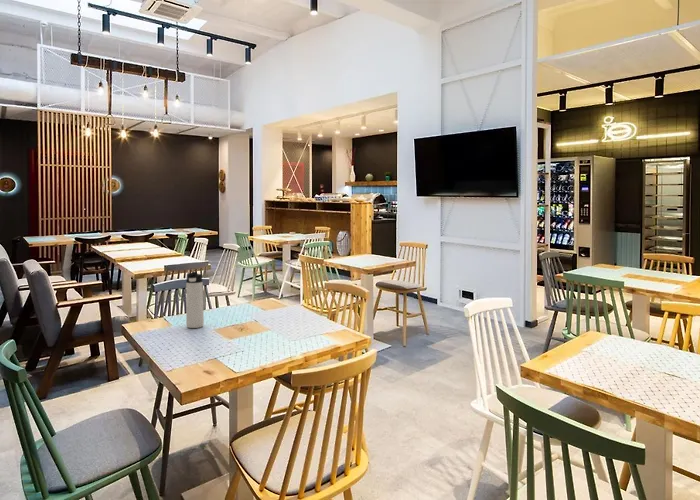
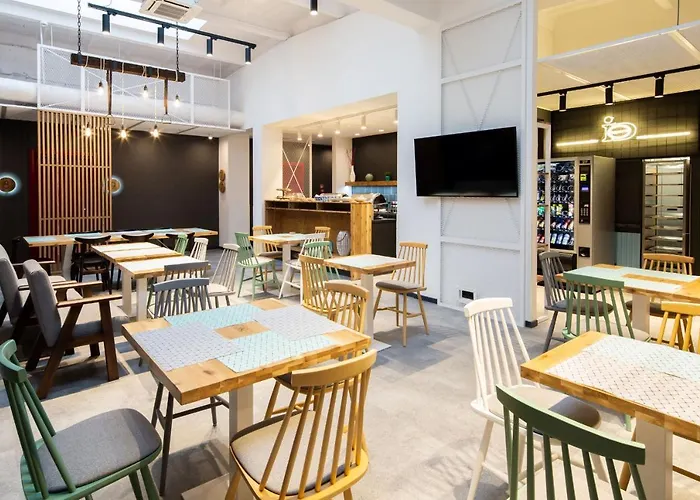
- thermos bottle [185,271,205,329]
